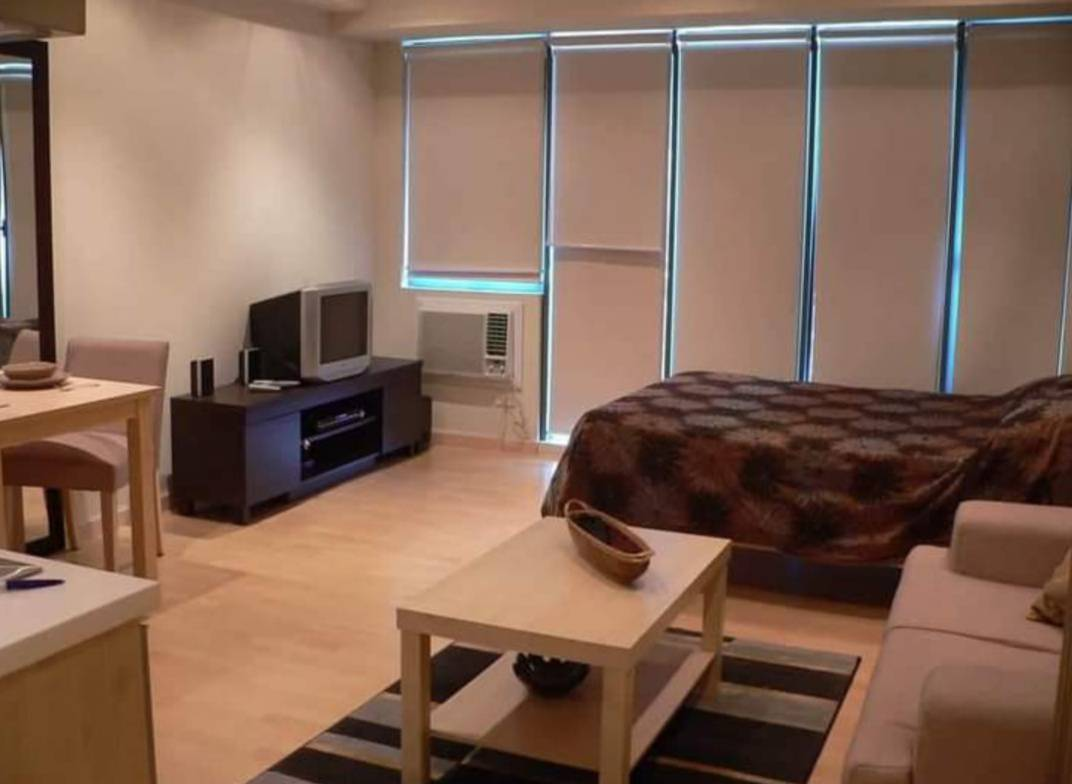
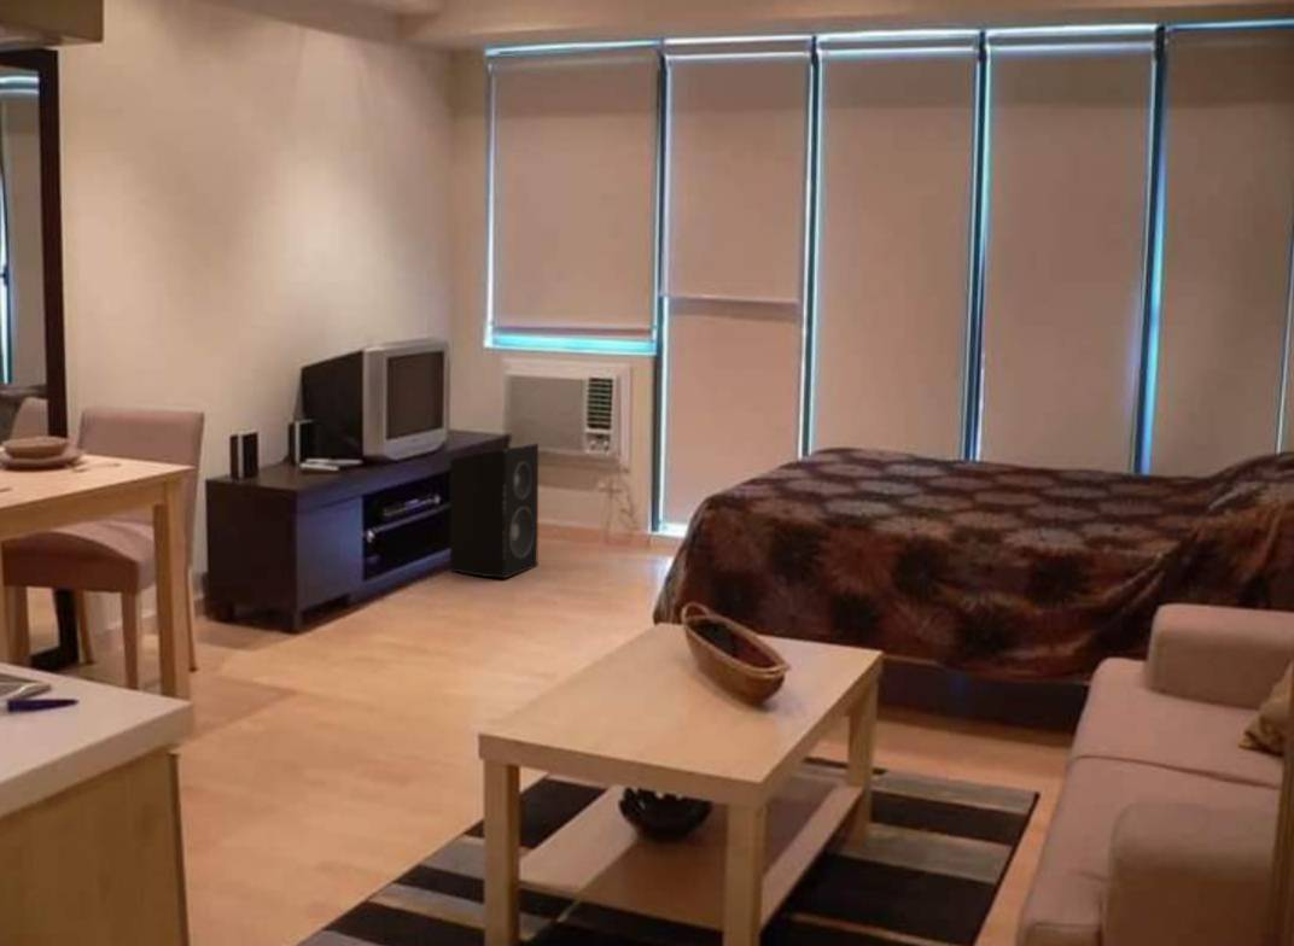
+ speaker [449,442,540,579]
